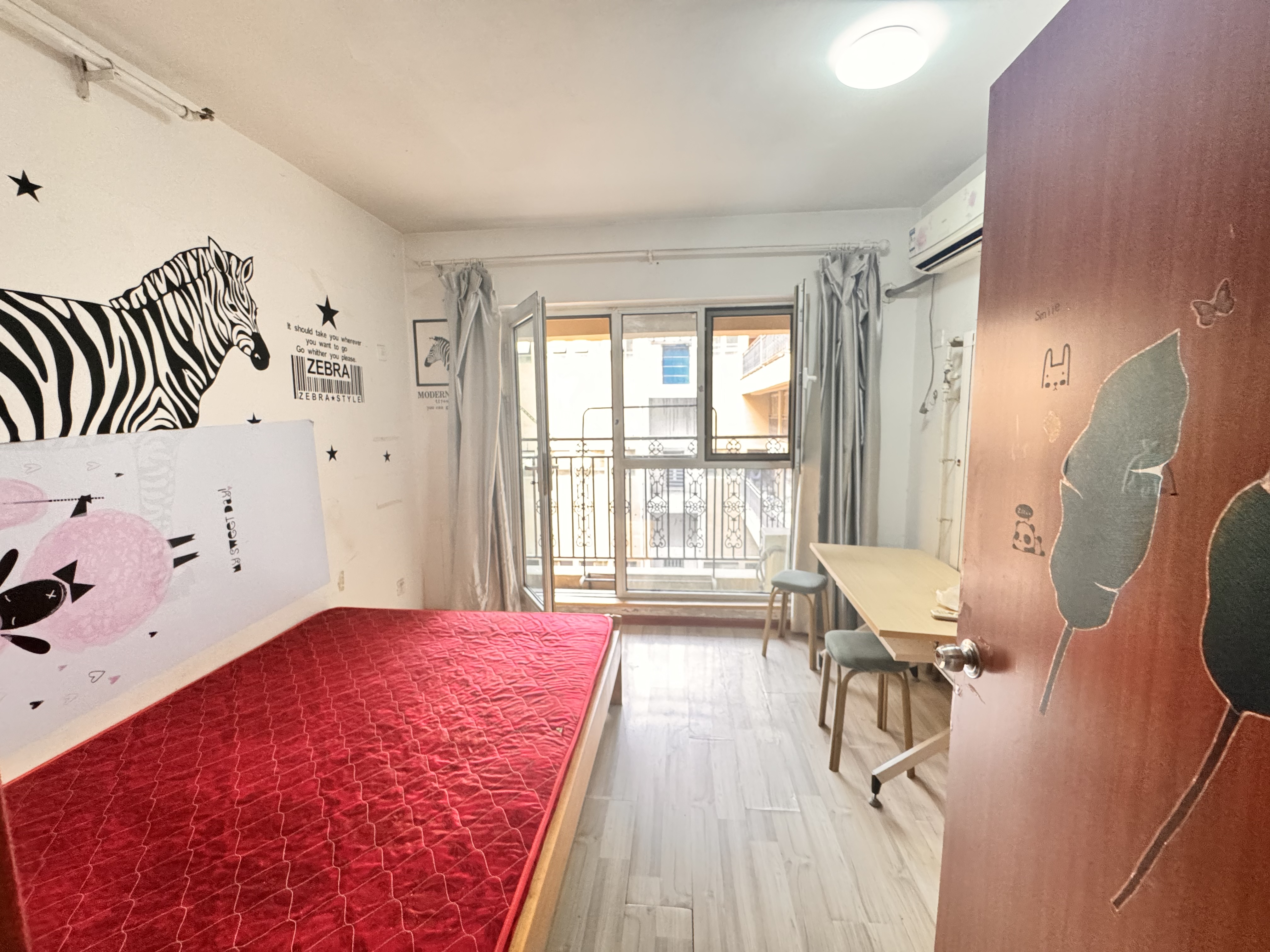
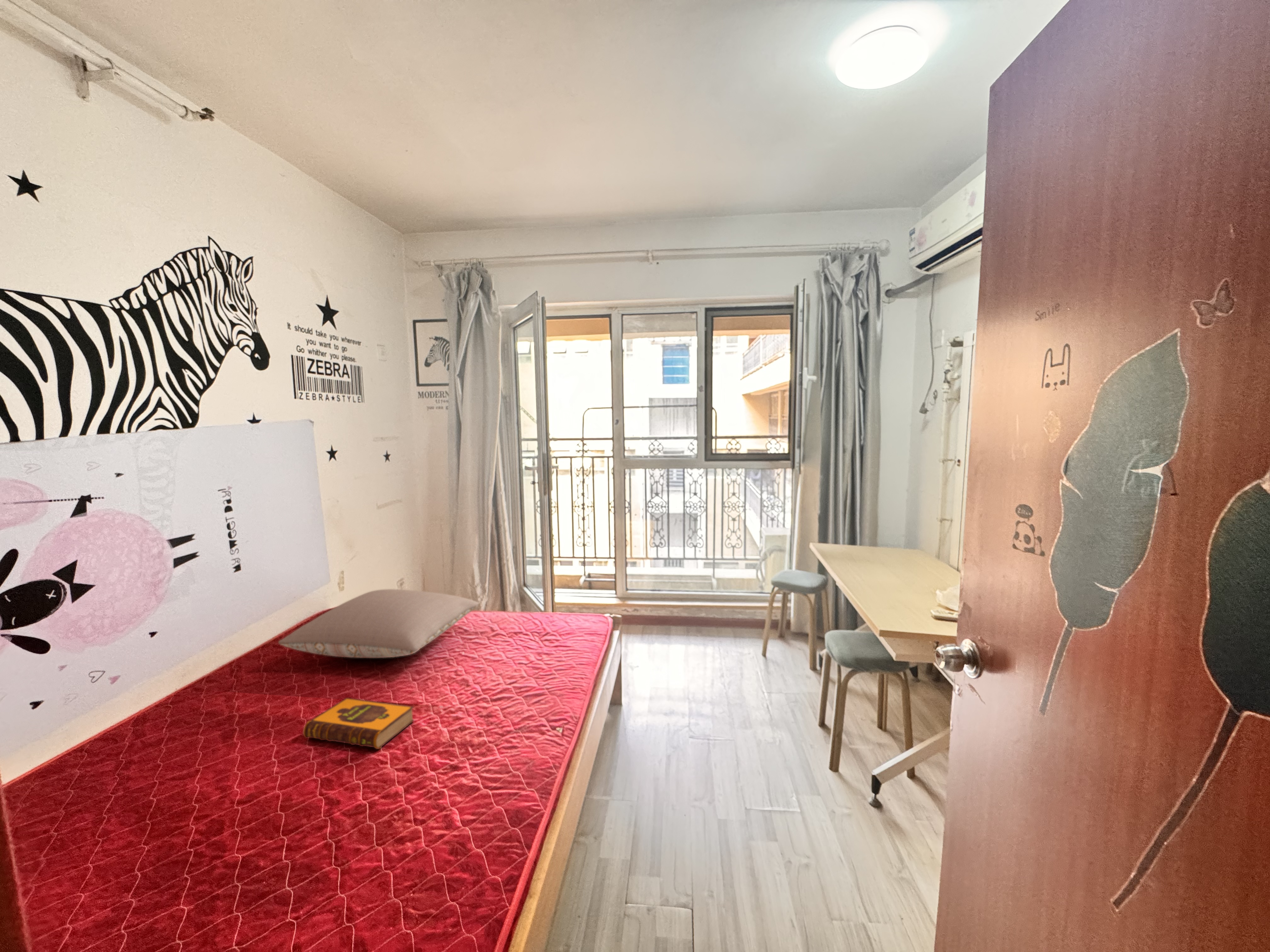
+ pillow [278,589,480,658]
+ hardback book [303,697,414,749]
